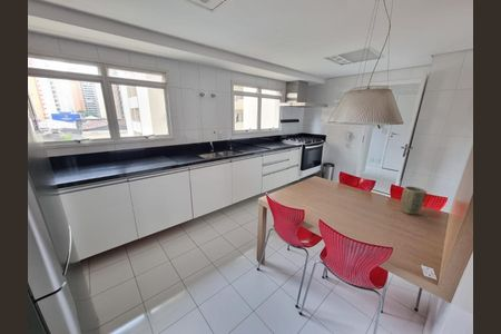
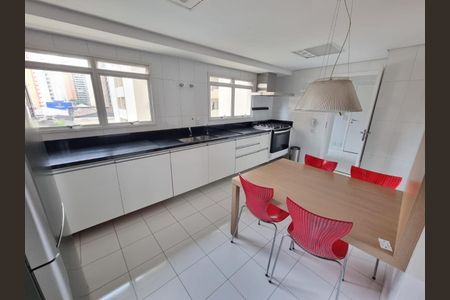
- plant pot [400,185,428,216]
